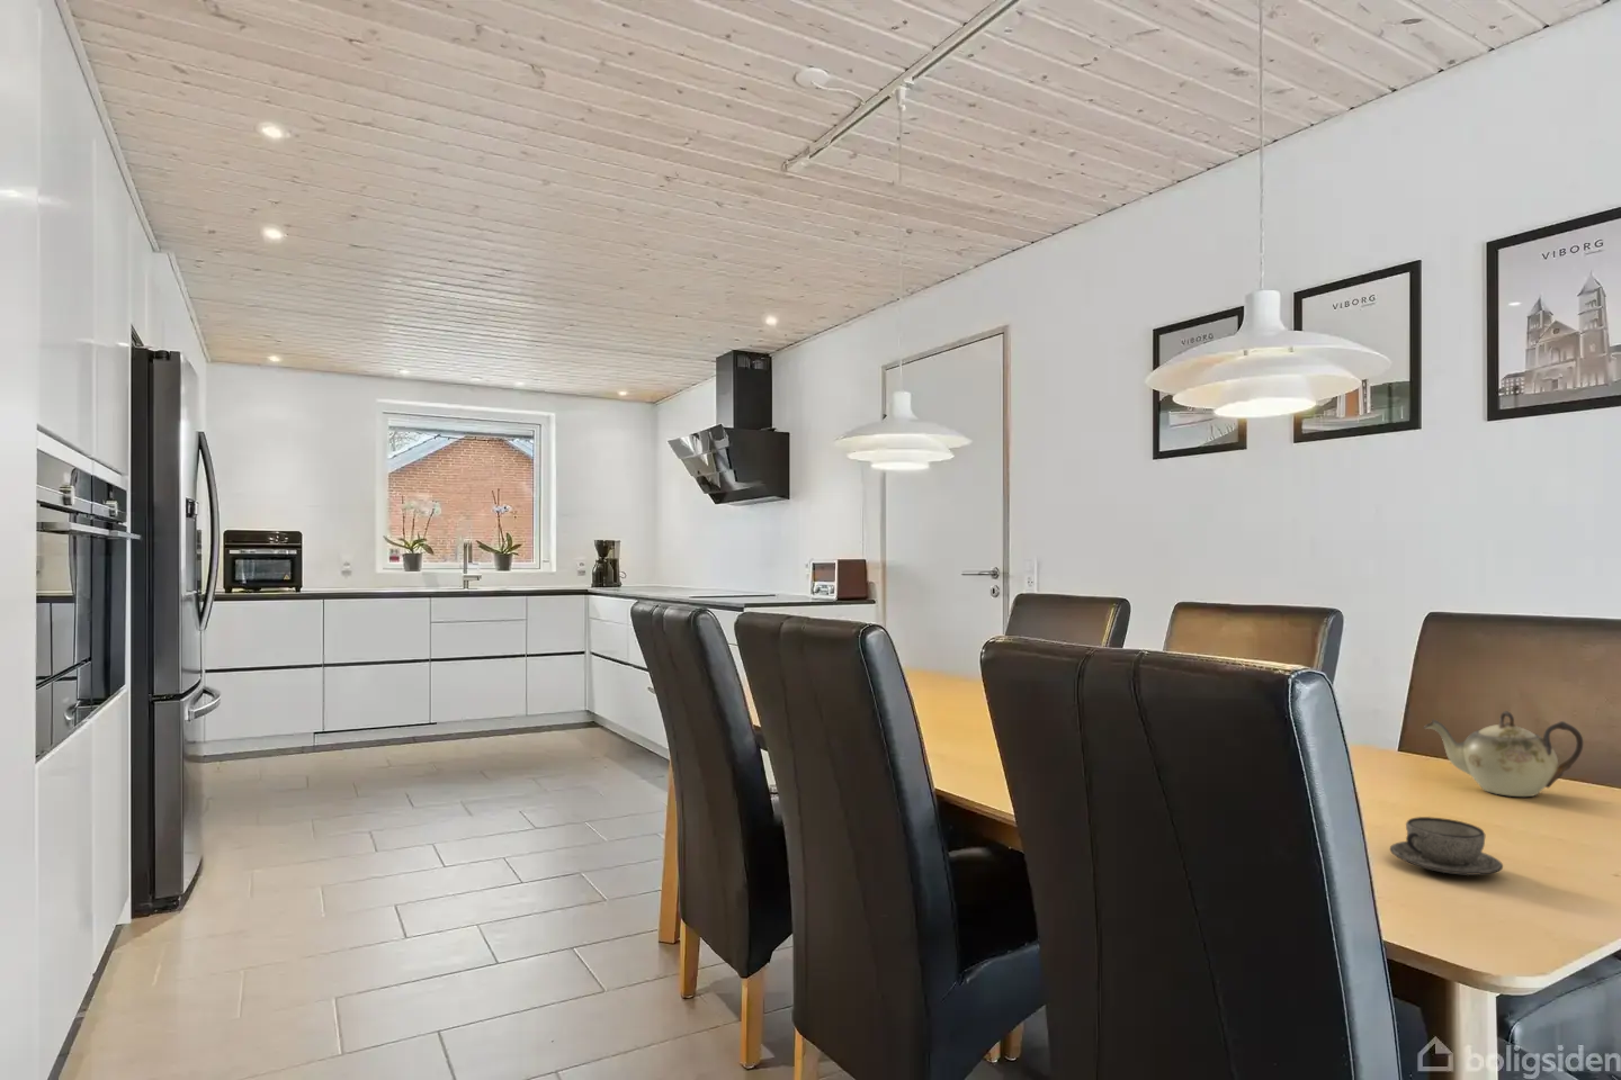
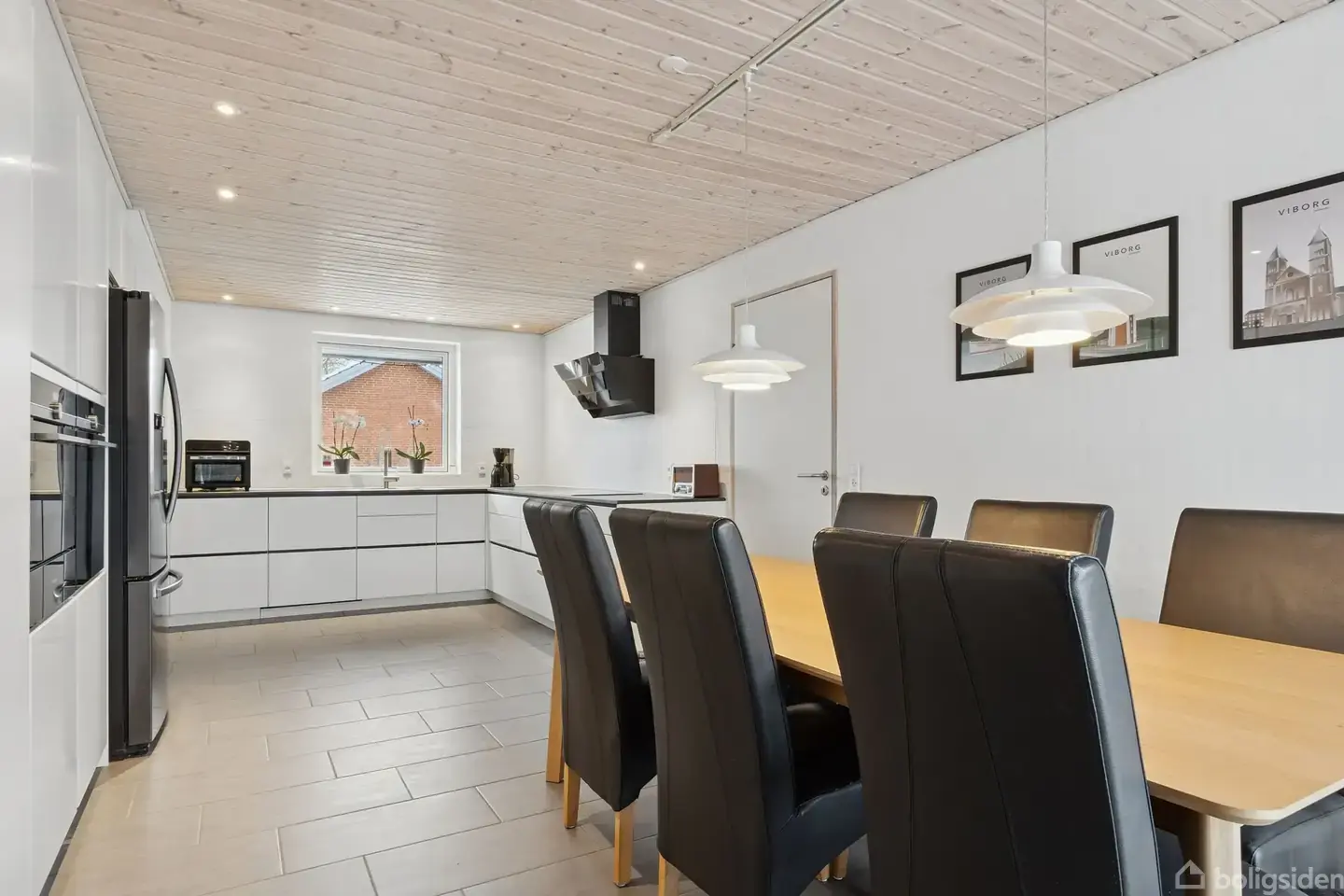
- teacup [1389,816,1504,876]
- teapot [1422,710,1584,798]
